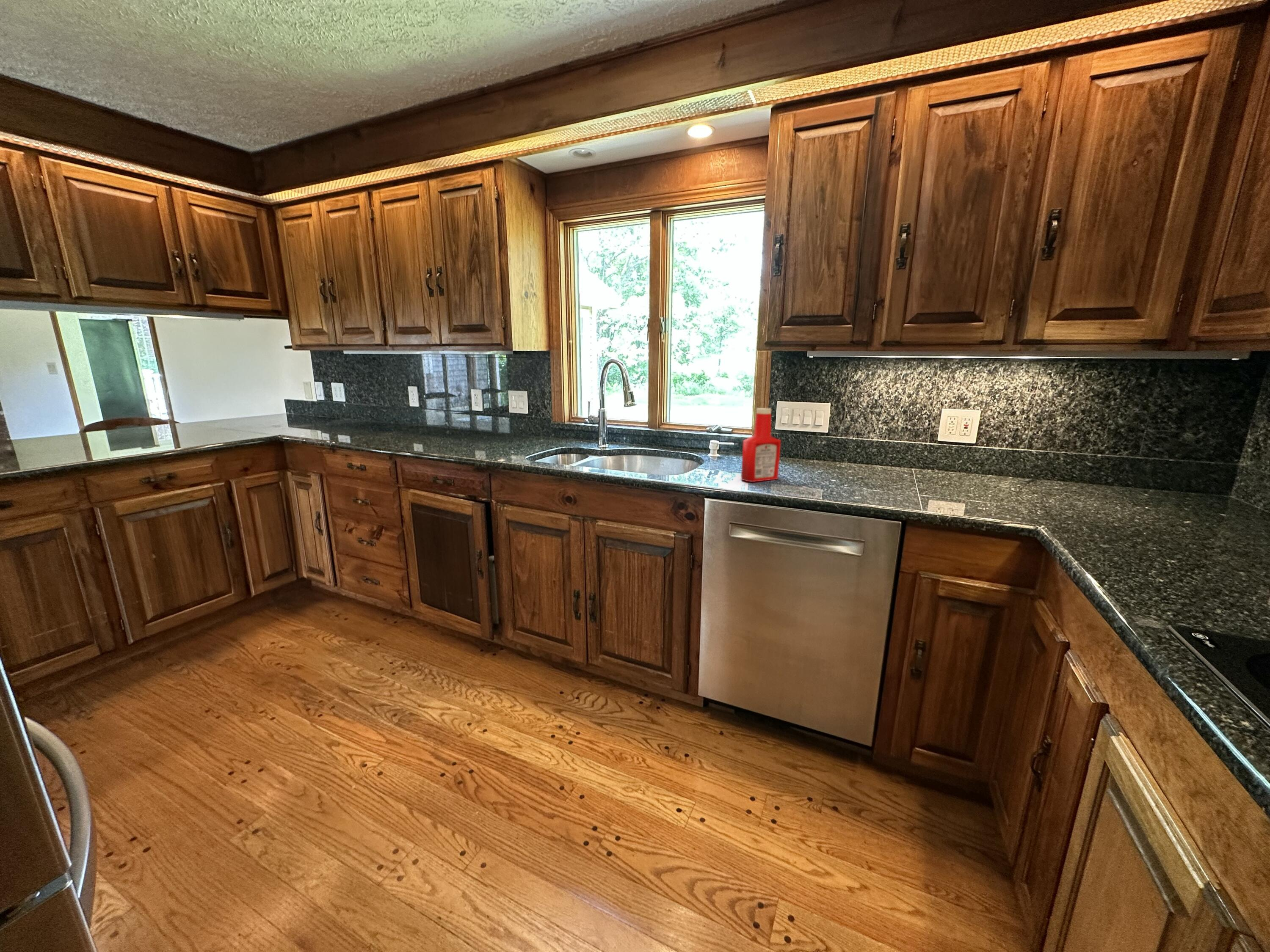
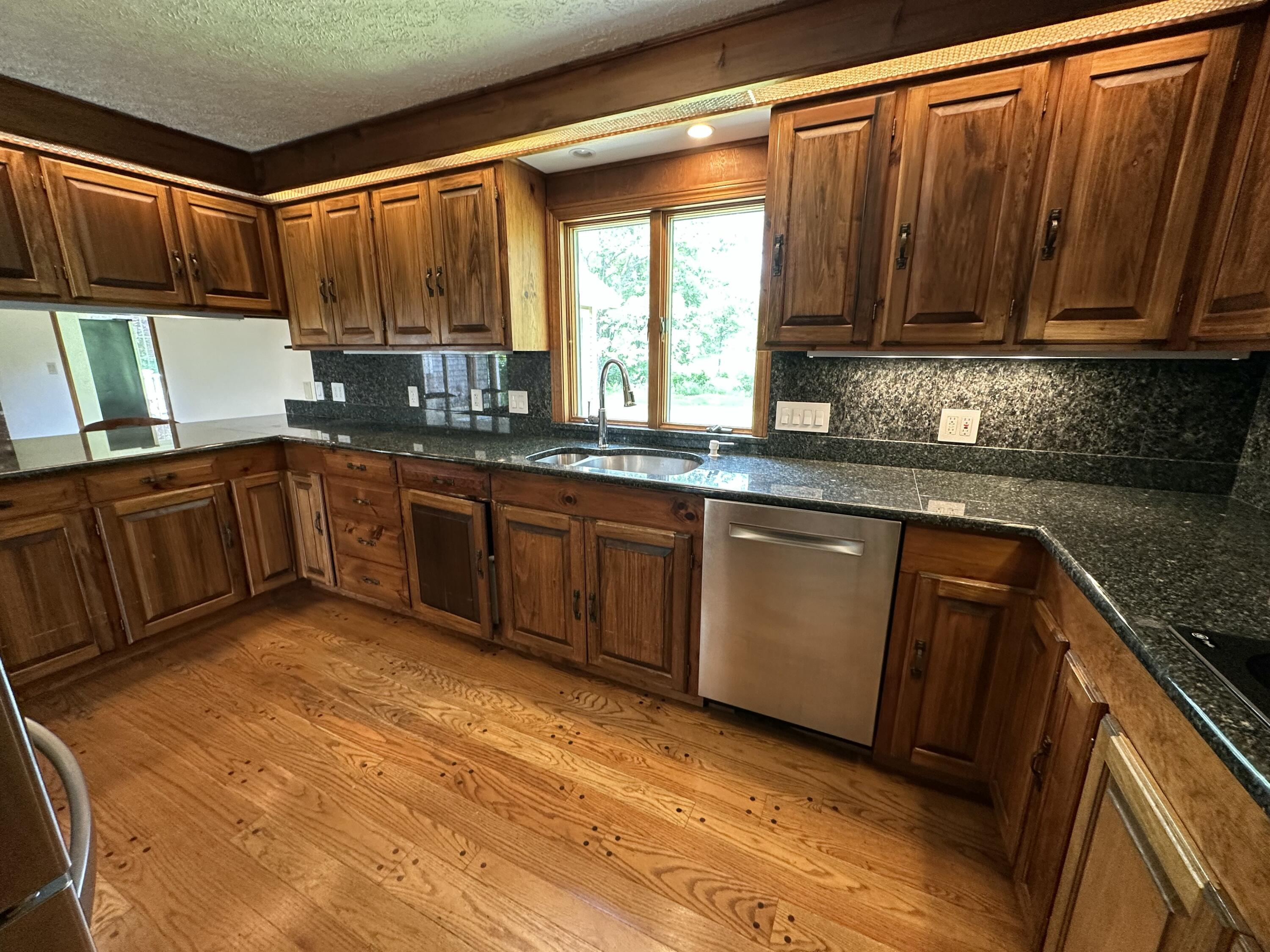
- soap bottle [740,407,781,482]
